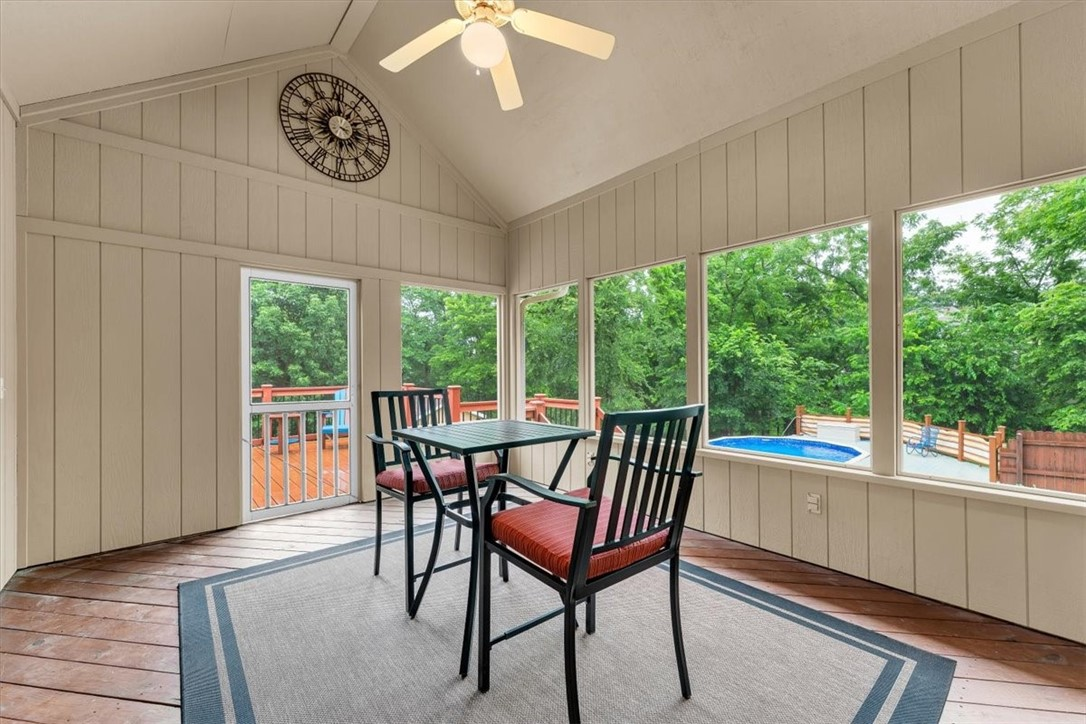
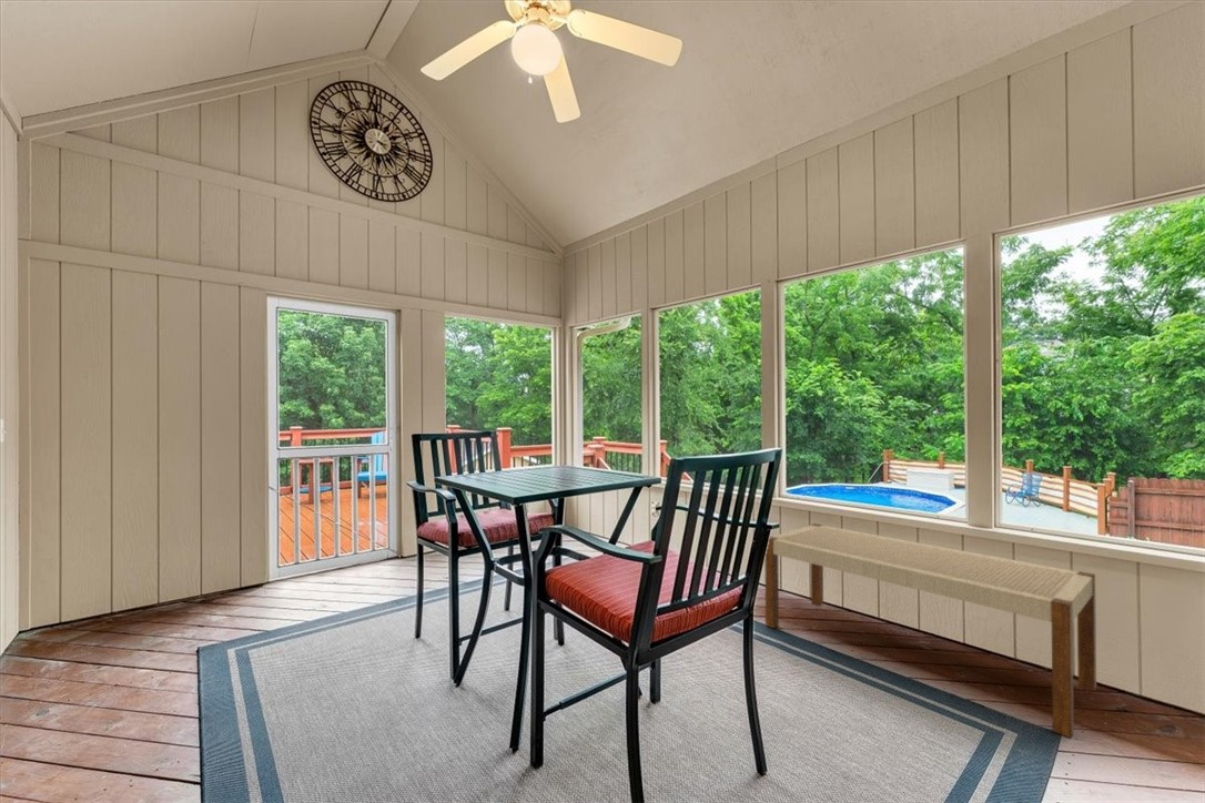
+ bench [763,522,1097,739]
